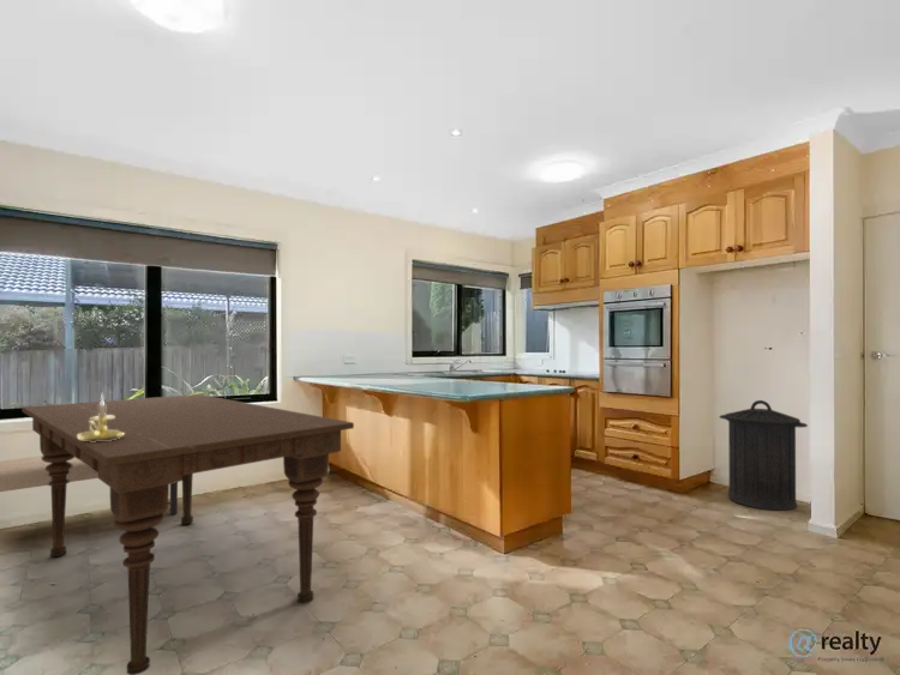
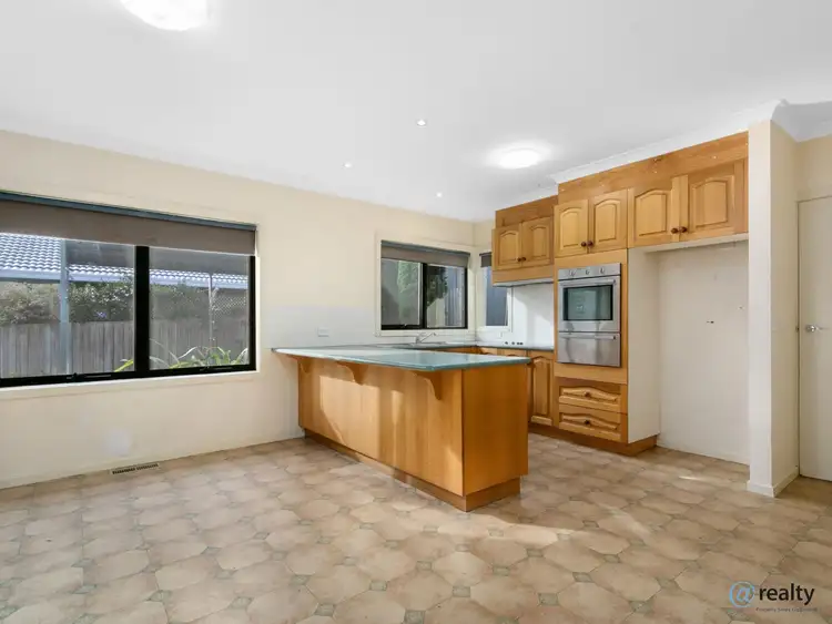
- trash can [718,399,809,512]
- candle holder [78,392,125,442]
- bench [0,454,179,516]
- dining table [22,393,355,675]
